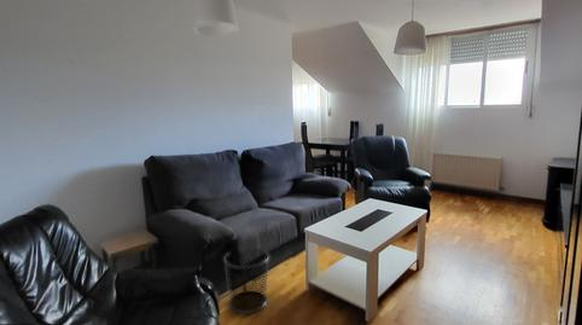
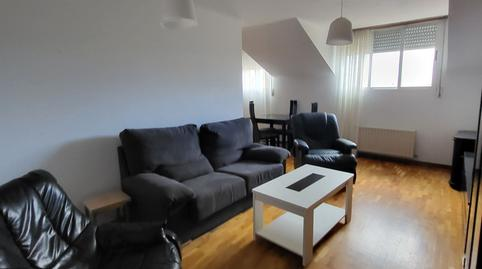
- waste bin [222,246,270,314]
